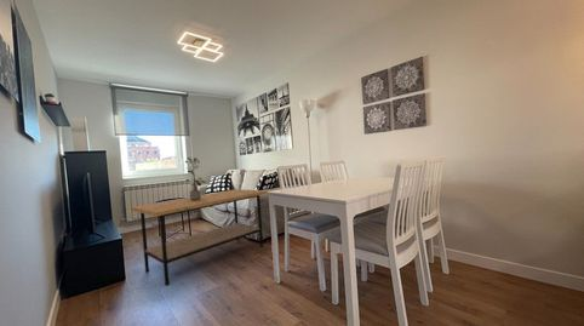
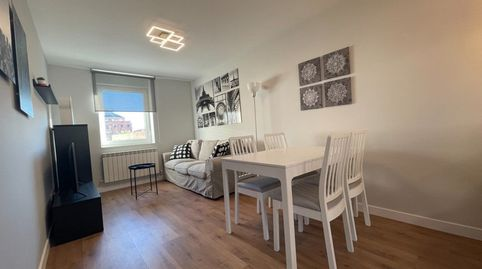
- coffee table [130,188,268,286]
- potted plant [184,156,207,200]
